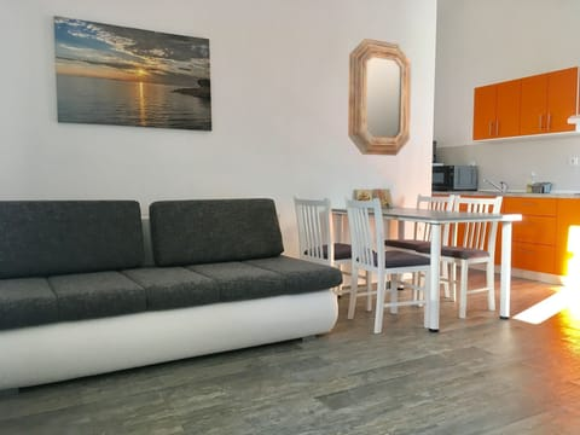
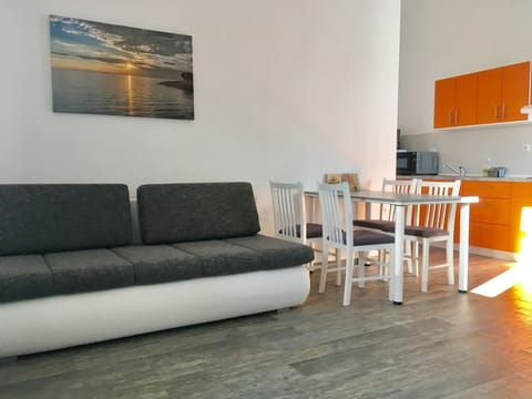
- home mirror [347,37,412,157]
